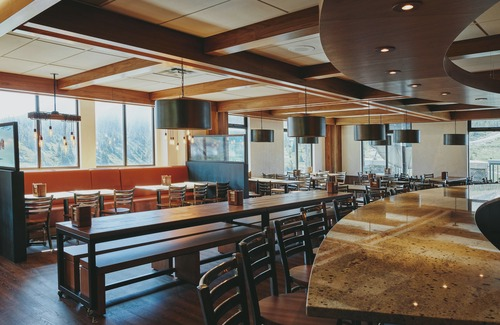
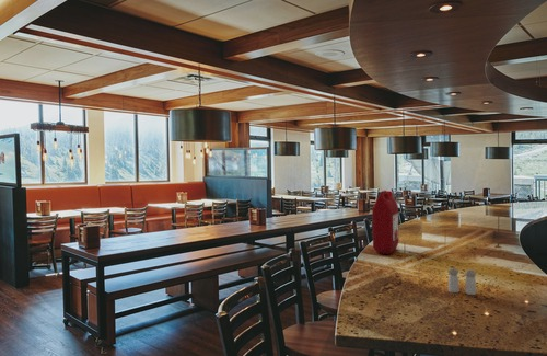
+ ketchup jug [371,190,400,255]
+ salt and pepper shaker [447,267,477,296]
